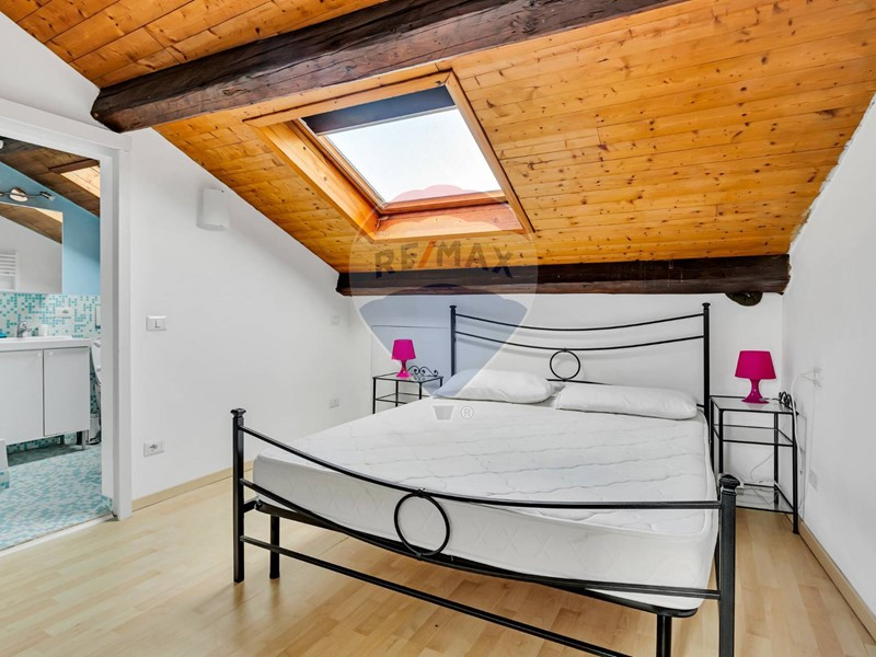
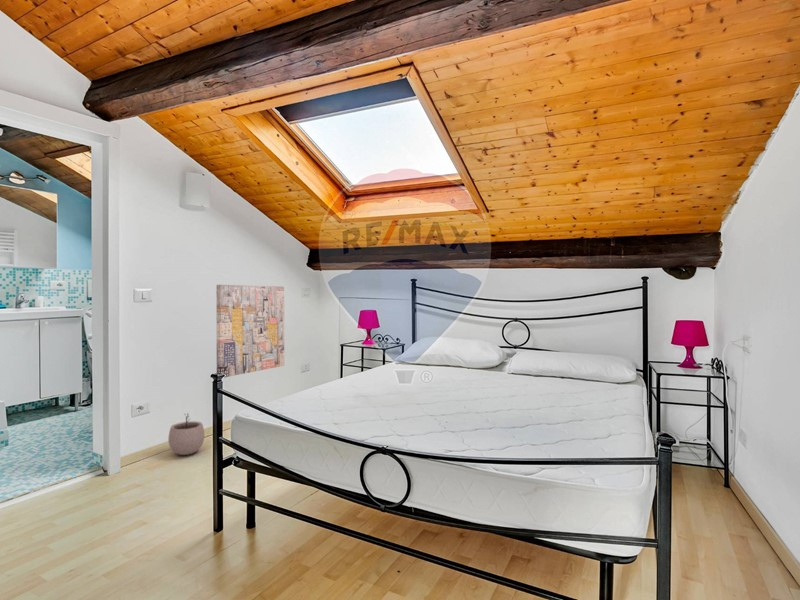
+ plant pot [167,412,205,456]
+ wall art [215,284,285,378]
